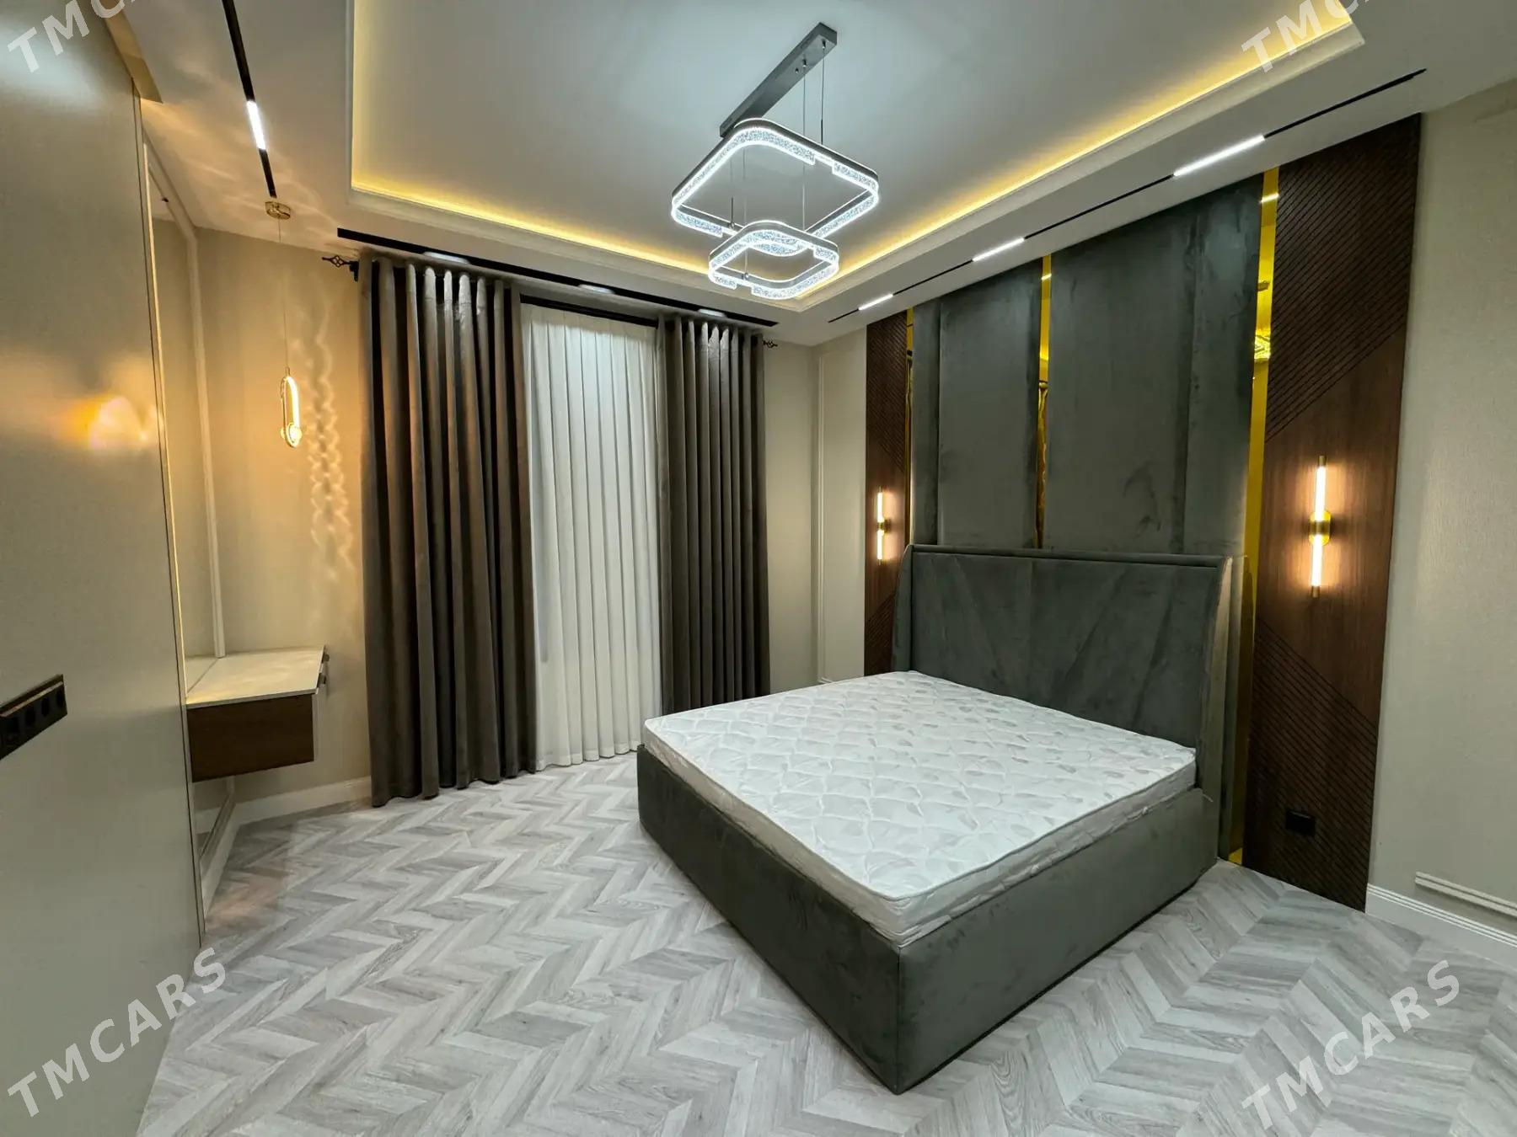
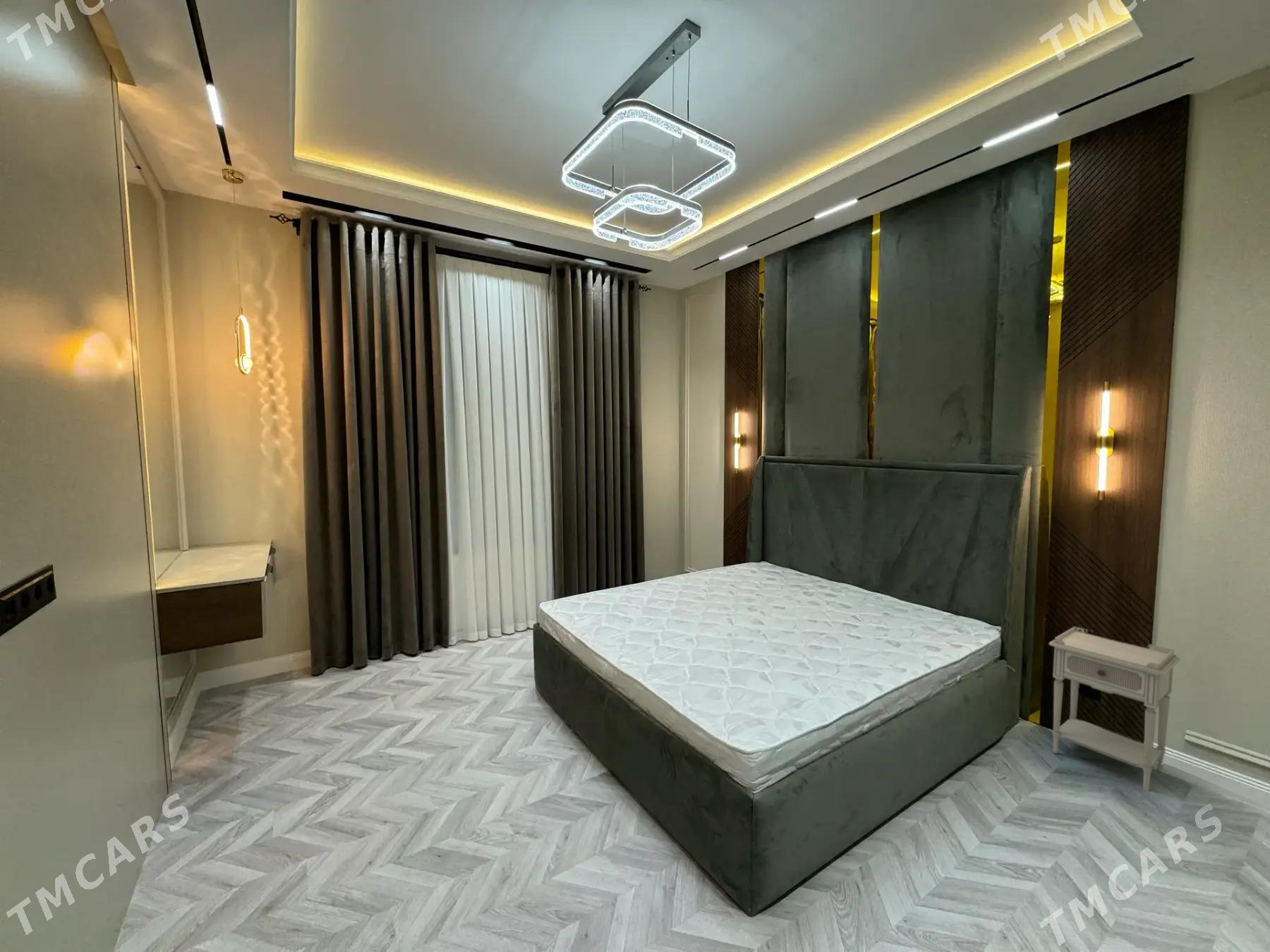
+ nightstand [1048,626,1181,792]
